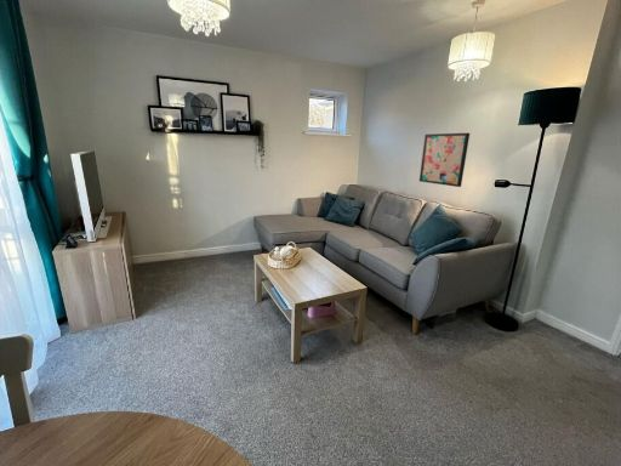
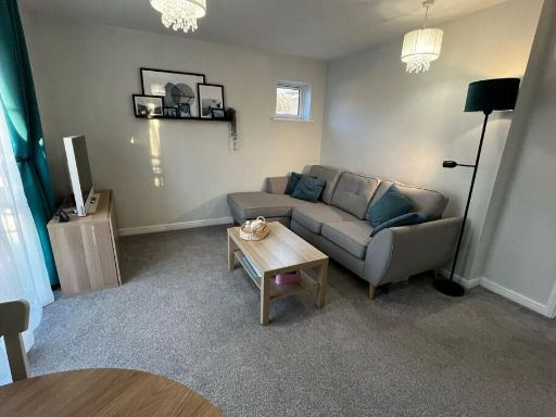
- wall art [418,132,471,188]
